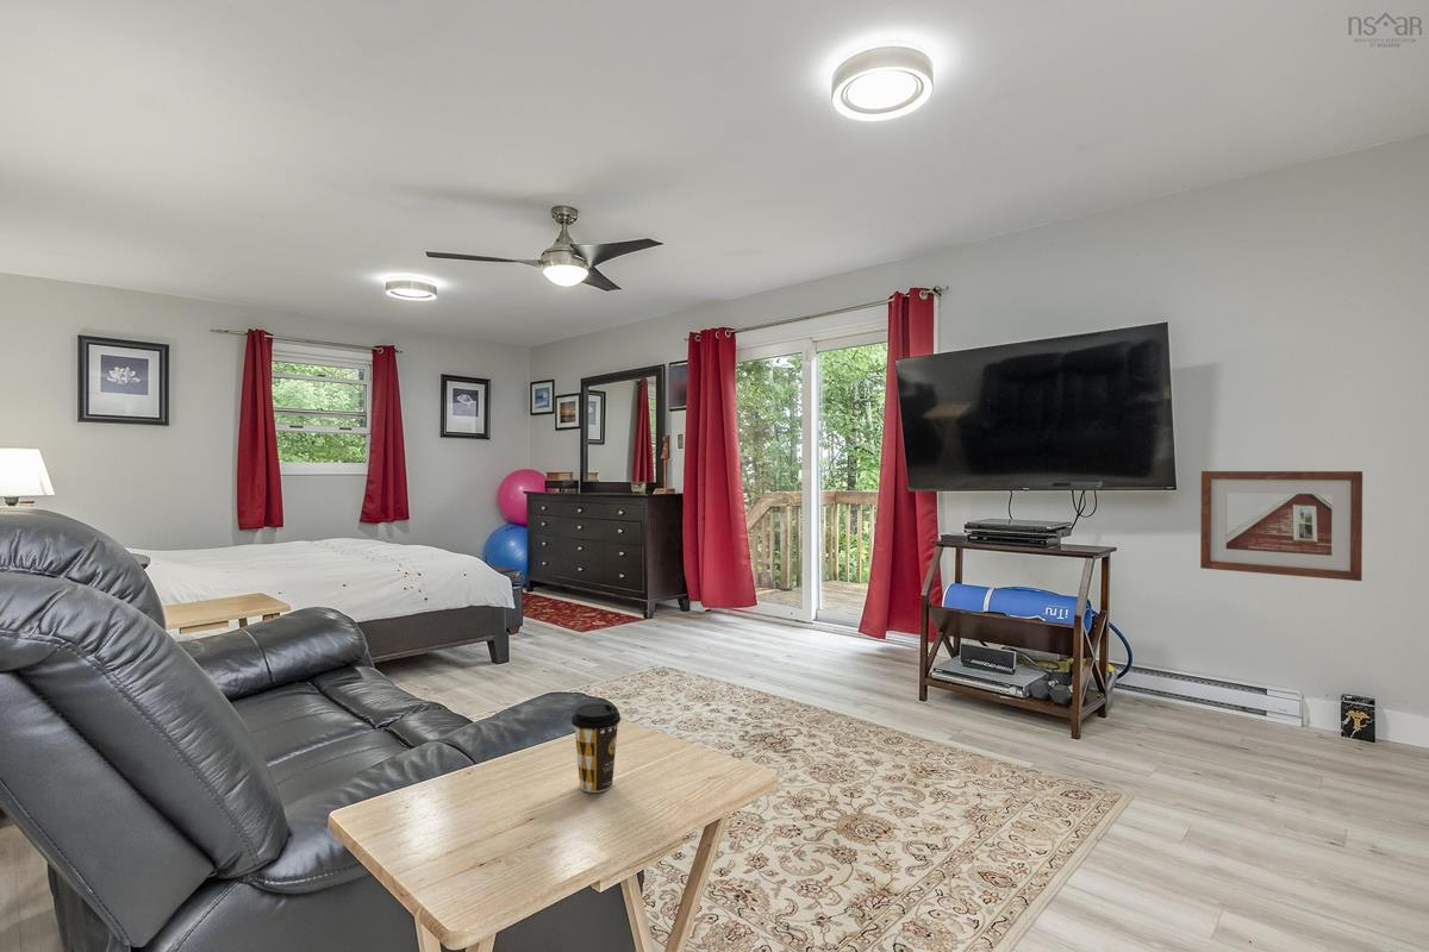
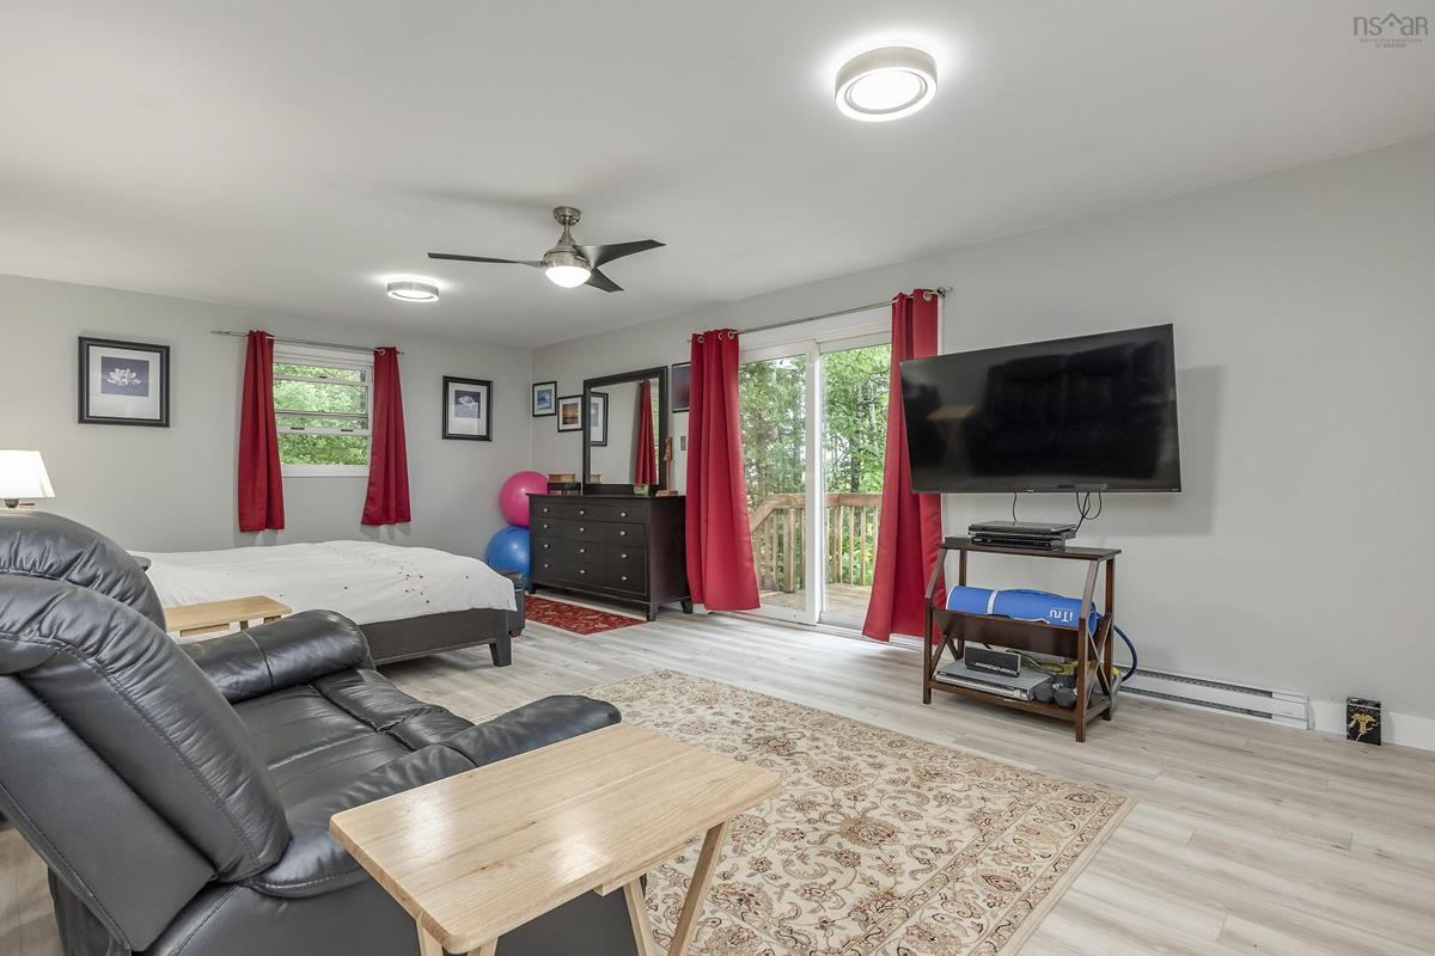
- coffee cup [570,702,622,794]
- picture frame [1199,470,1364,582]
